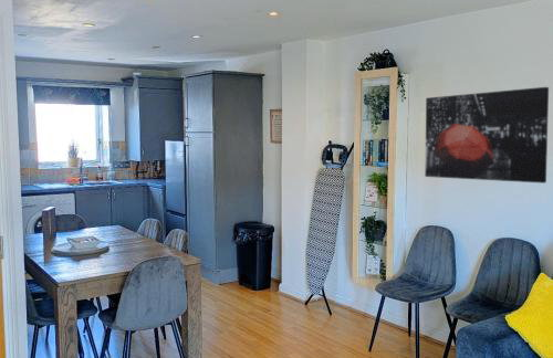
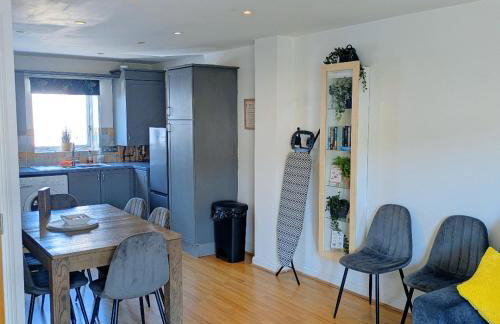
- wall art [424,86,550,185]
